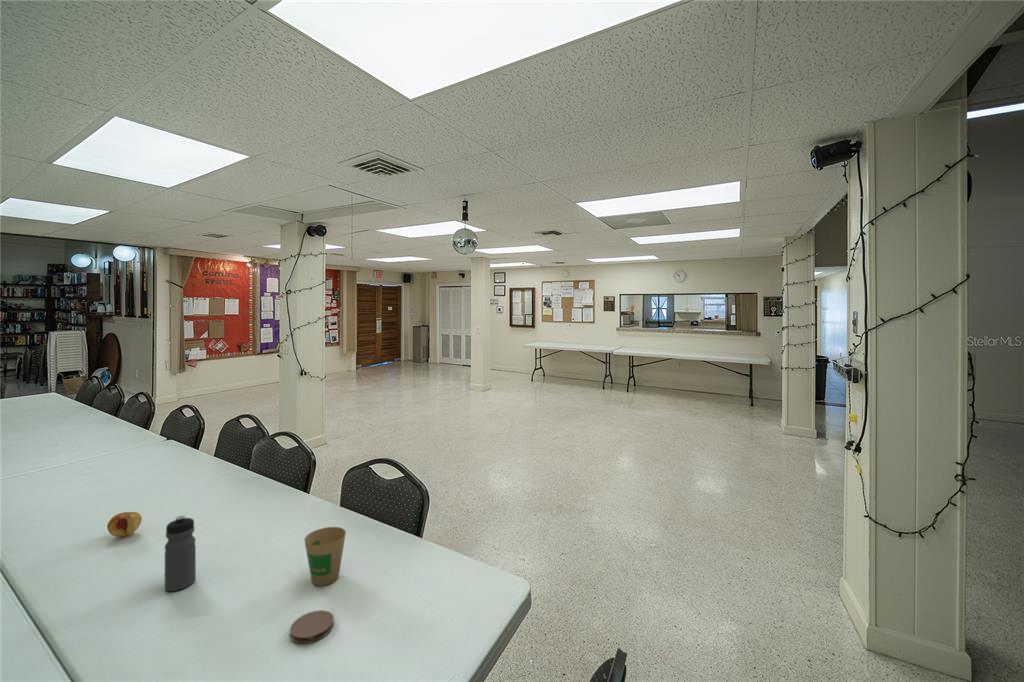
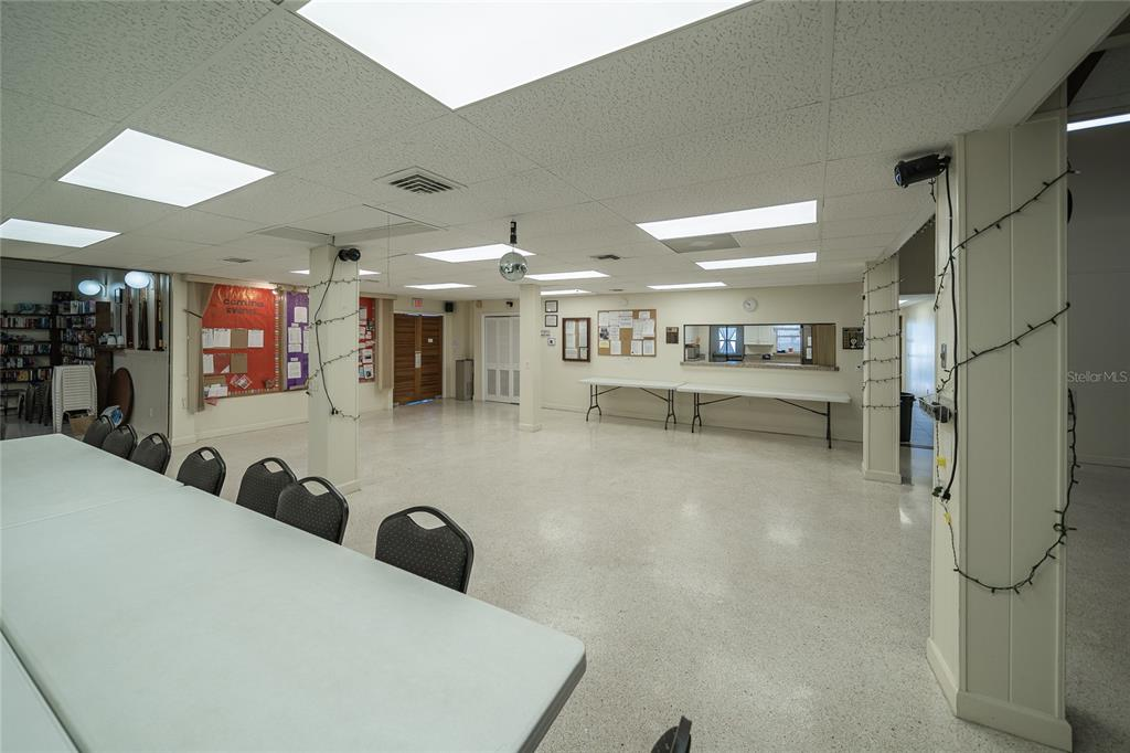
- water bottle [164,515,197,592]
- fruit [106,511,143,538]
- paper cup [303,526,347,587]
- coaster [289,609,335,644]
